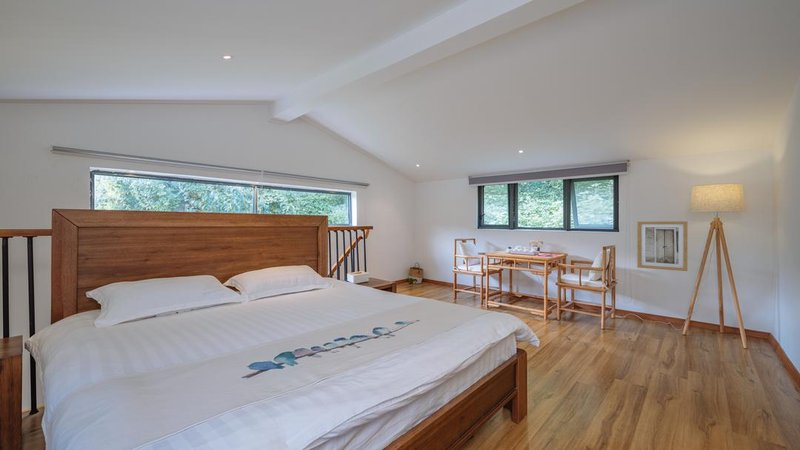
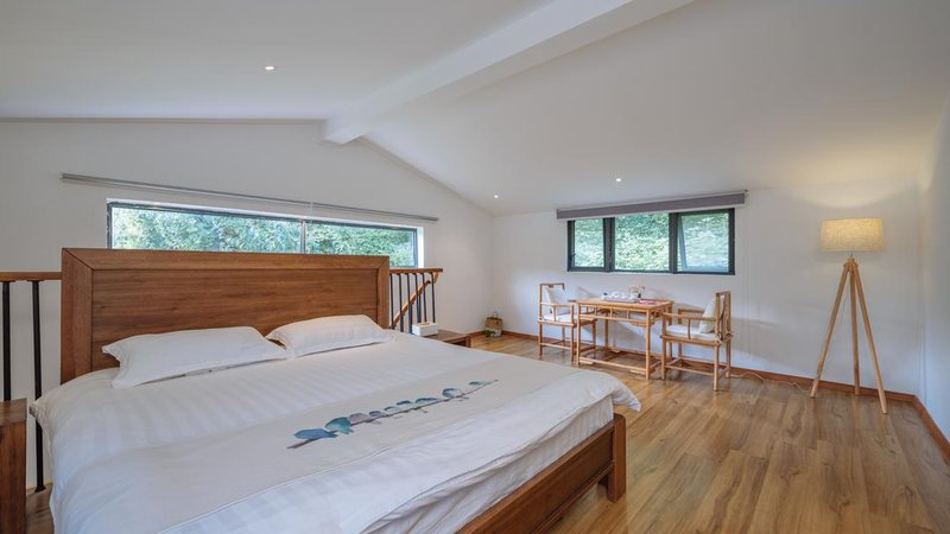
- wall art [636,220,688,272]
